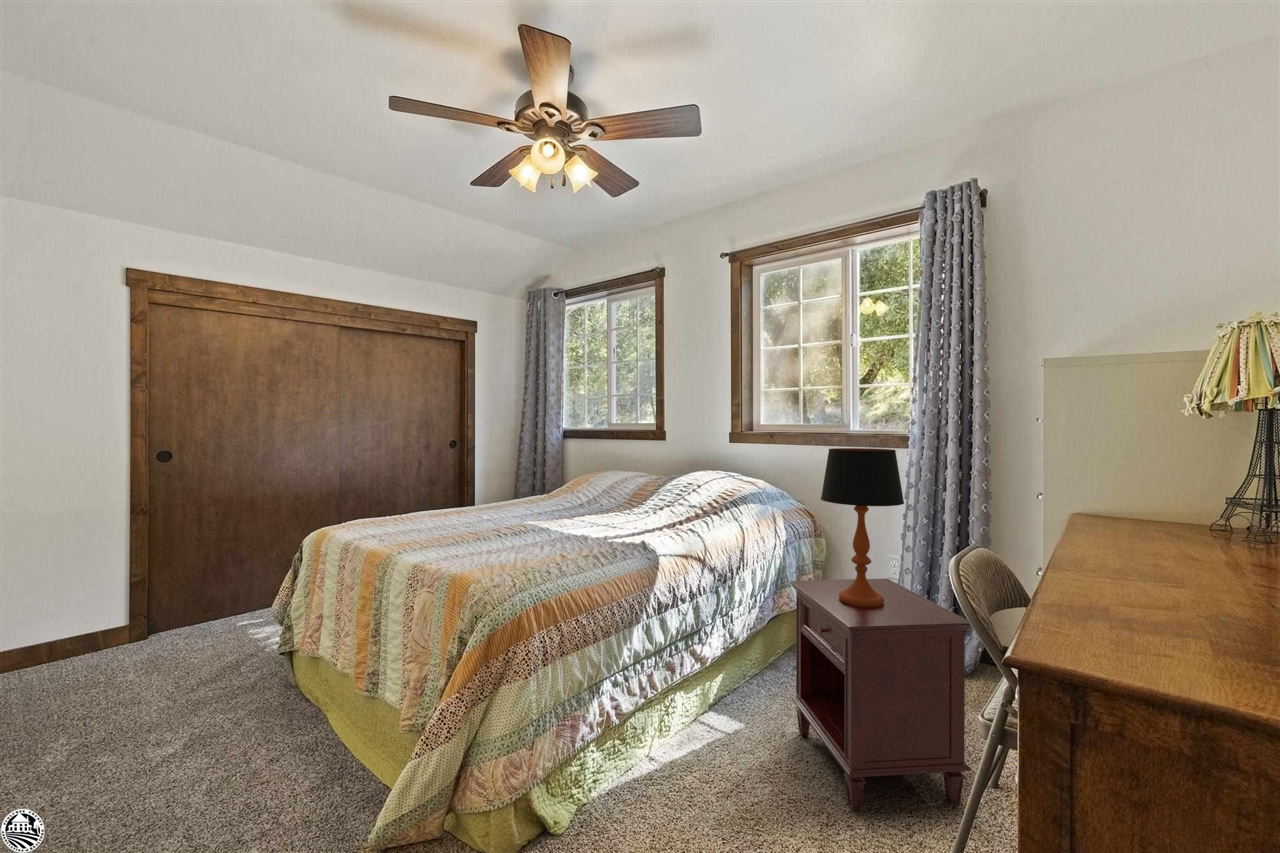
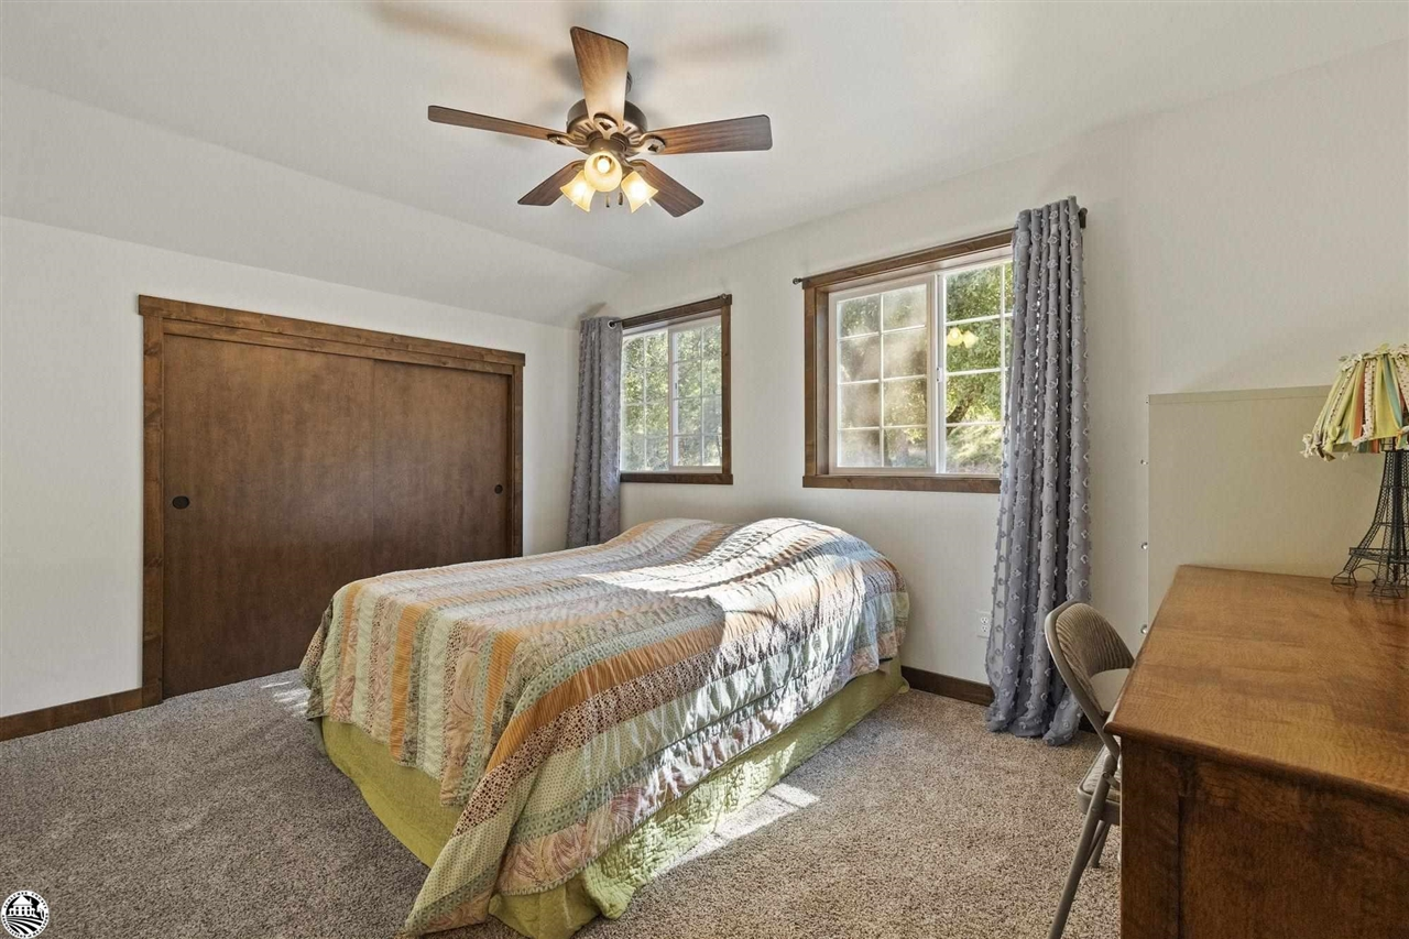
- nightstand [789,578,973,812]
- table lamp [820,447,905,608]
